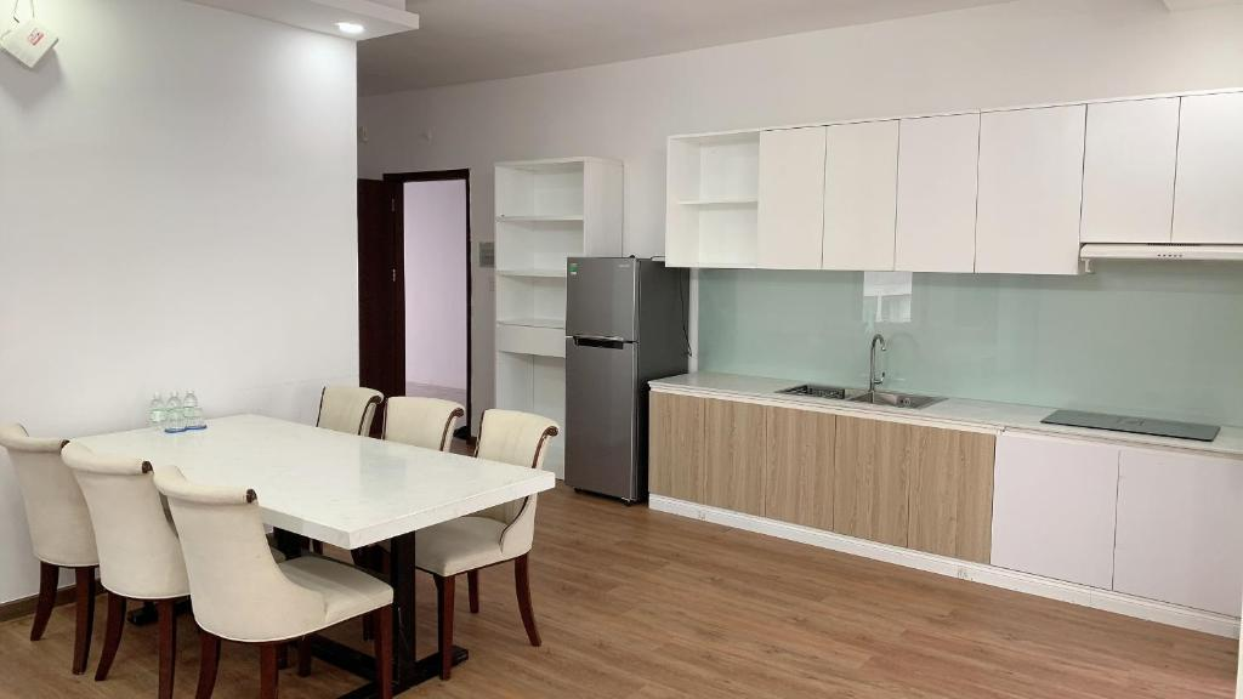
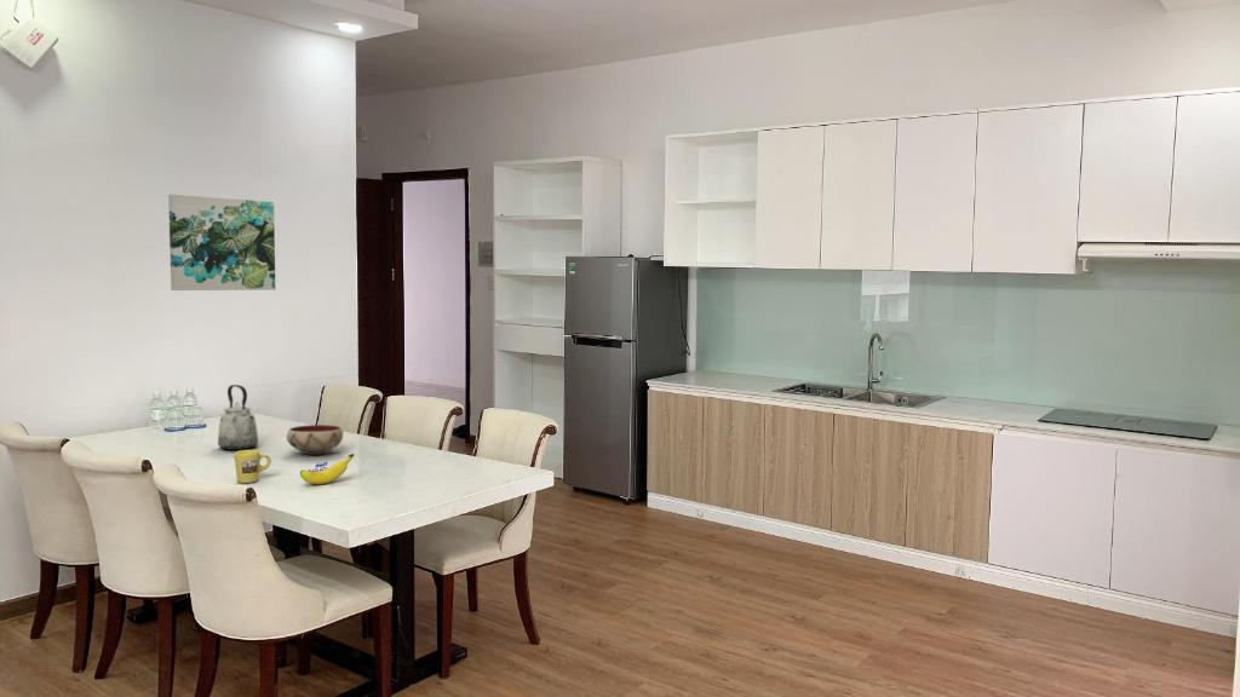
+ wall art [167,194,276,292]
+ banana [299,453,355,485]
+ mug [234,449,272,484]
+ kettle [217,384,259,451]
+ bowl [286,424,344,456]
